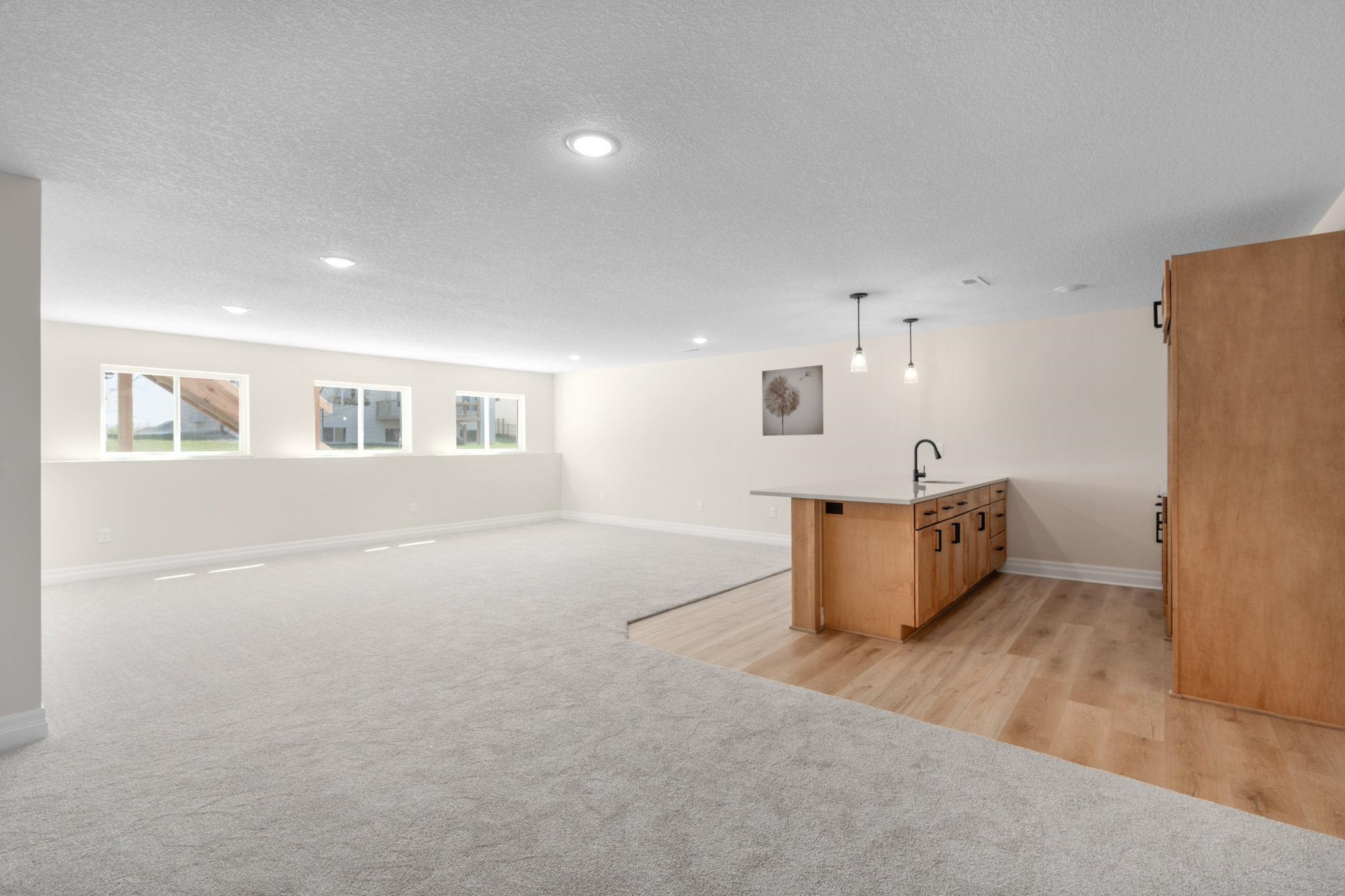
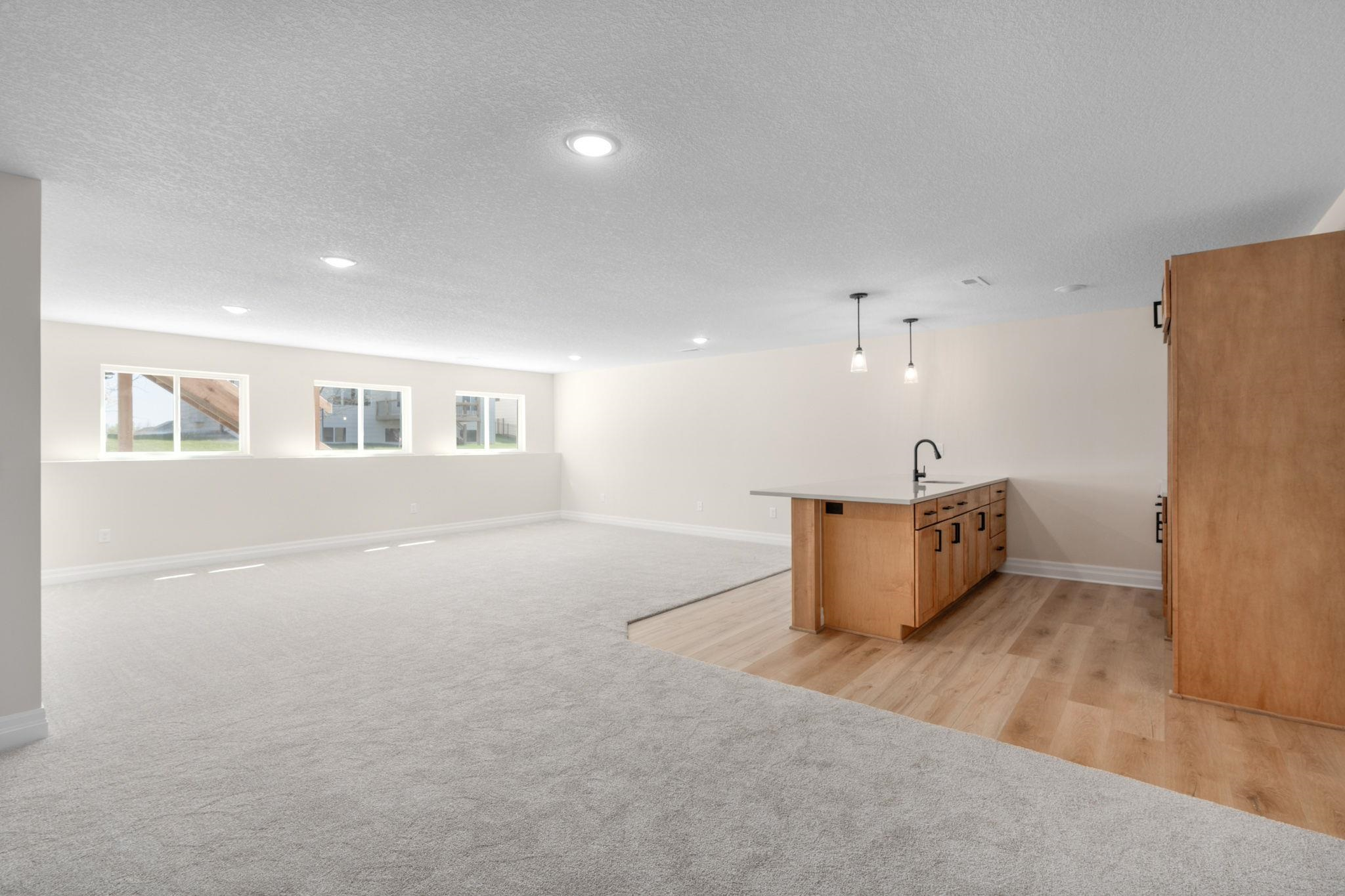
- wall art [761,364,824,437]
